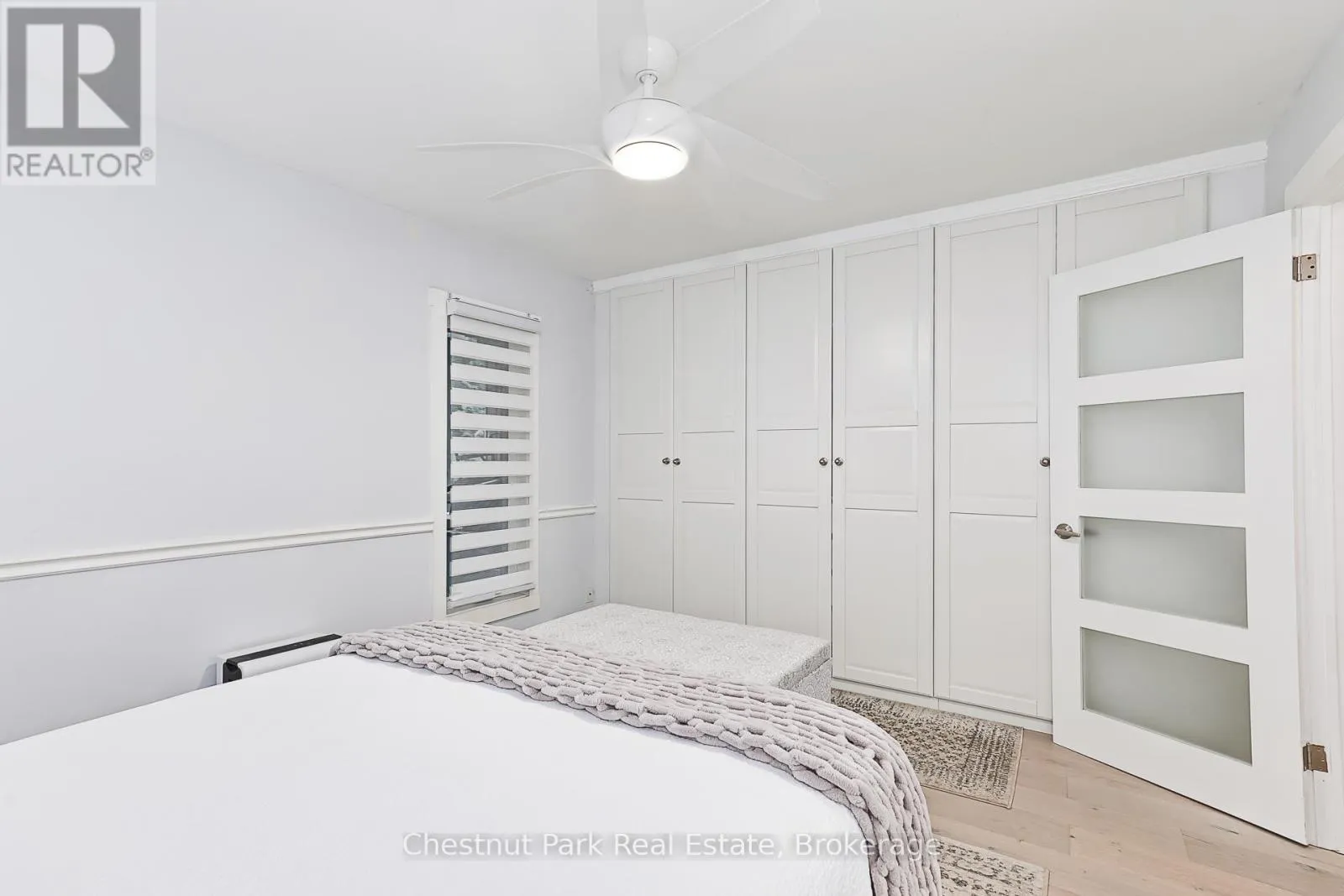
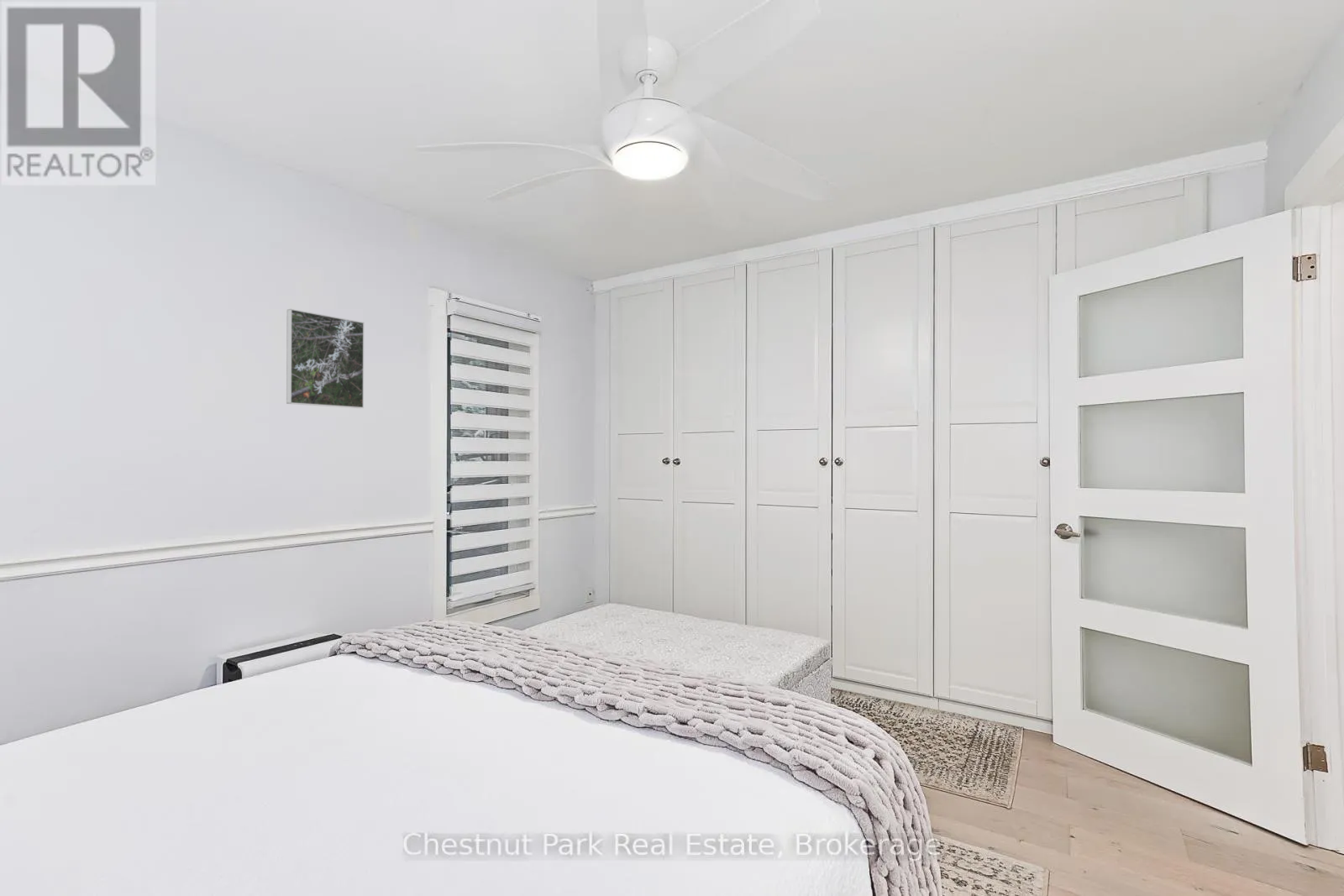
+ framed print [286,308,365,409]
